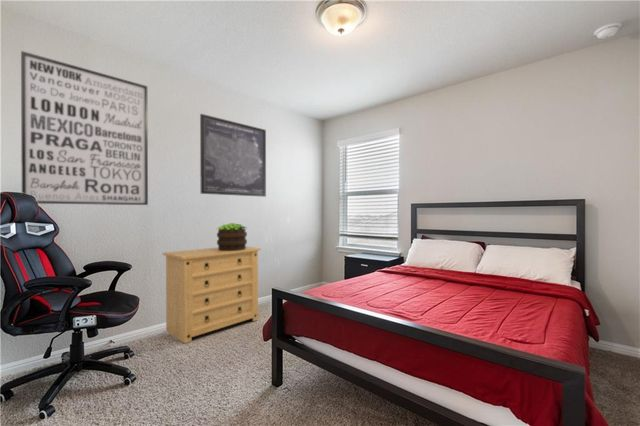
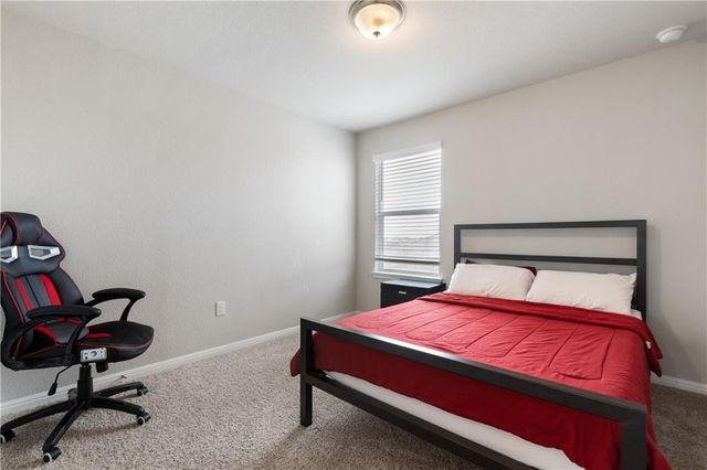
- potted plant [216,222,248,251]
- dresser [162,245,262,345]
- wall art [20,50,149,206]
- wall art [199,113,267,198]
